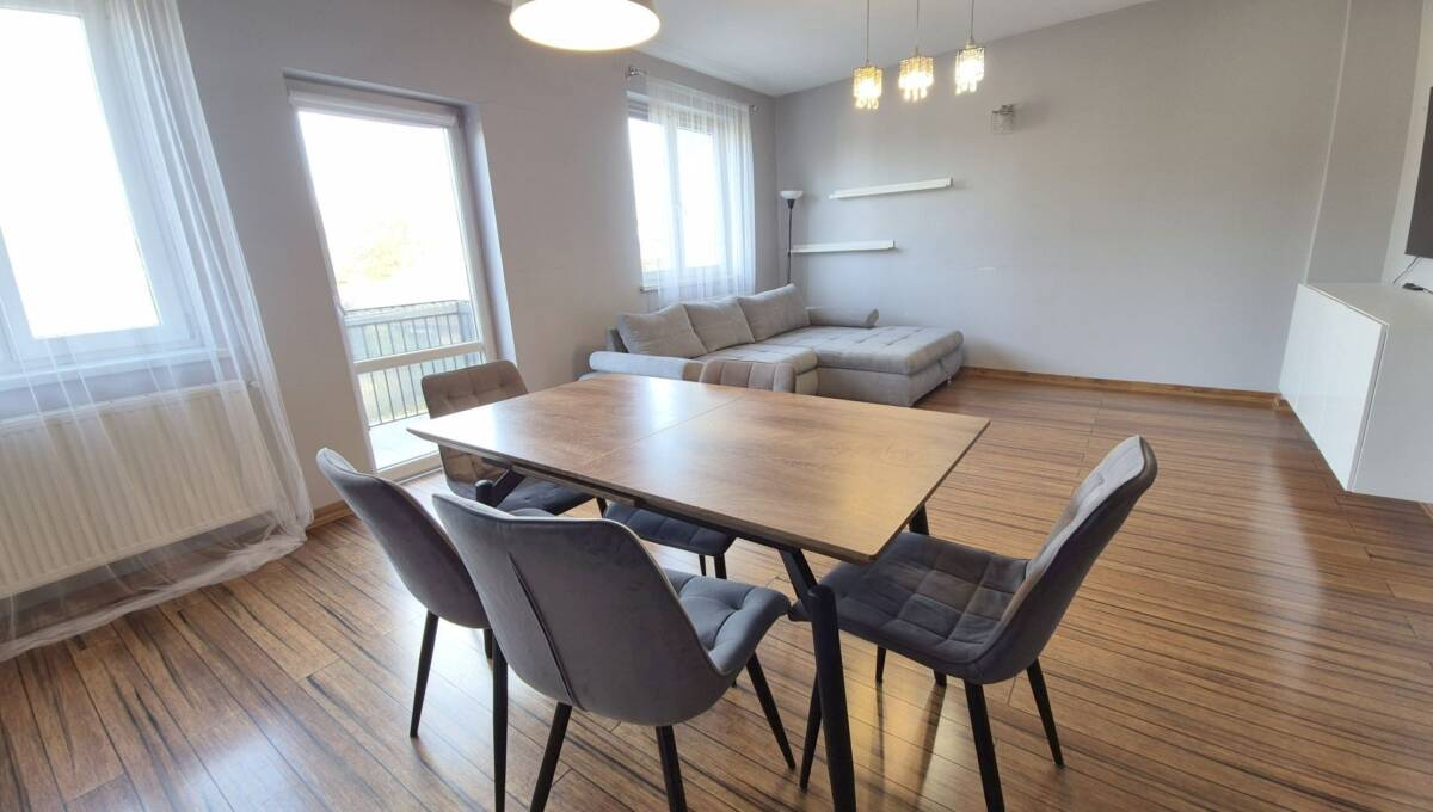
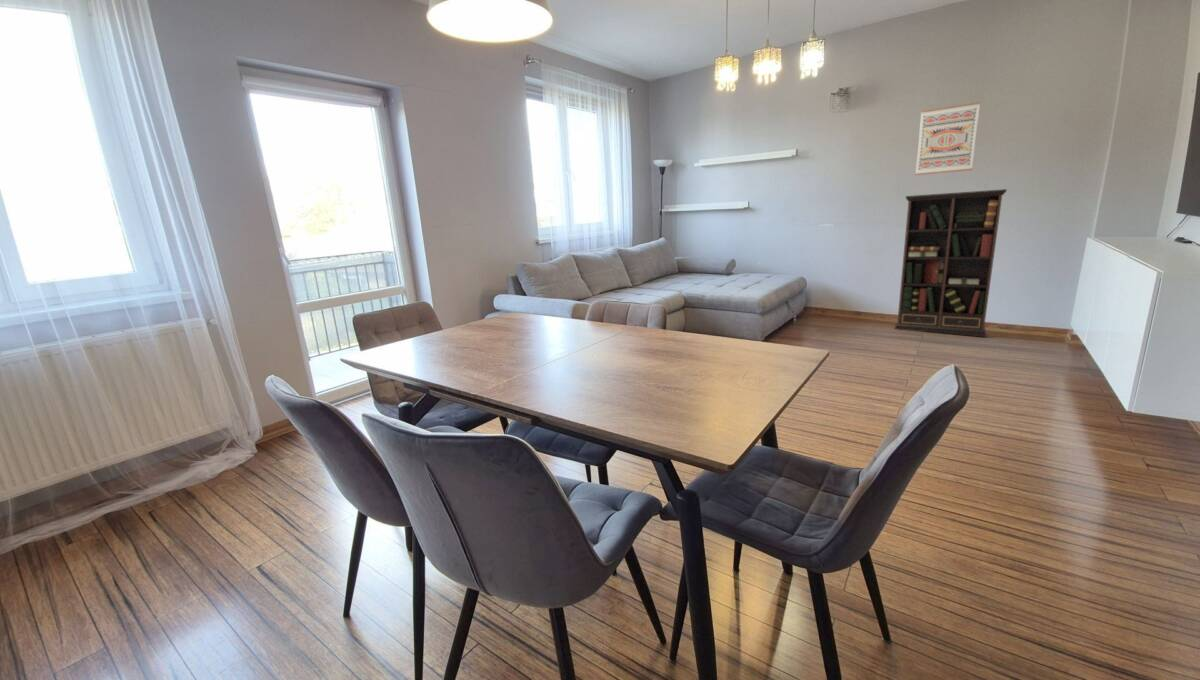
+ bookcase [893,188,1008,337]
+ wall art [914,101,981,176]
